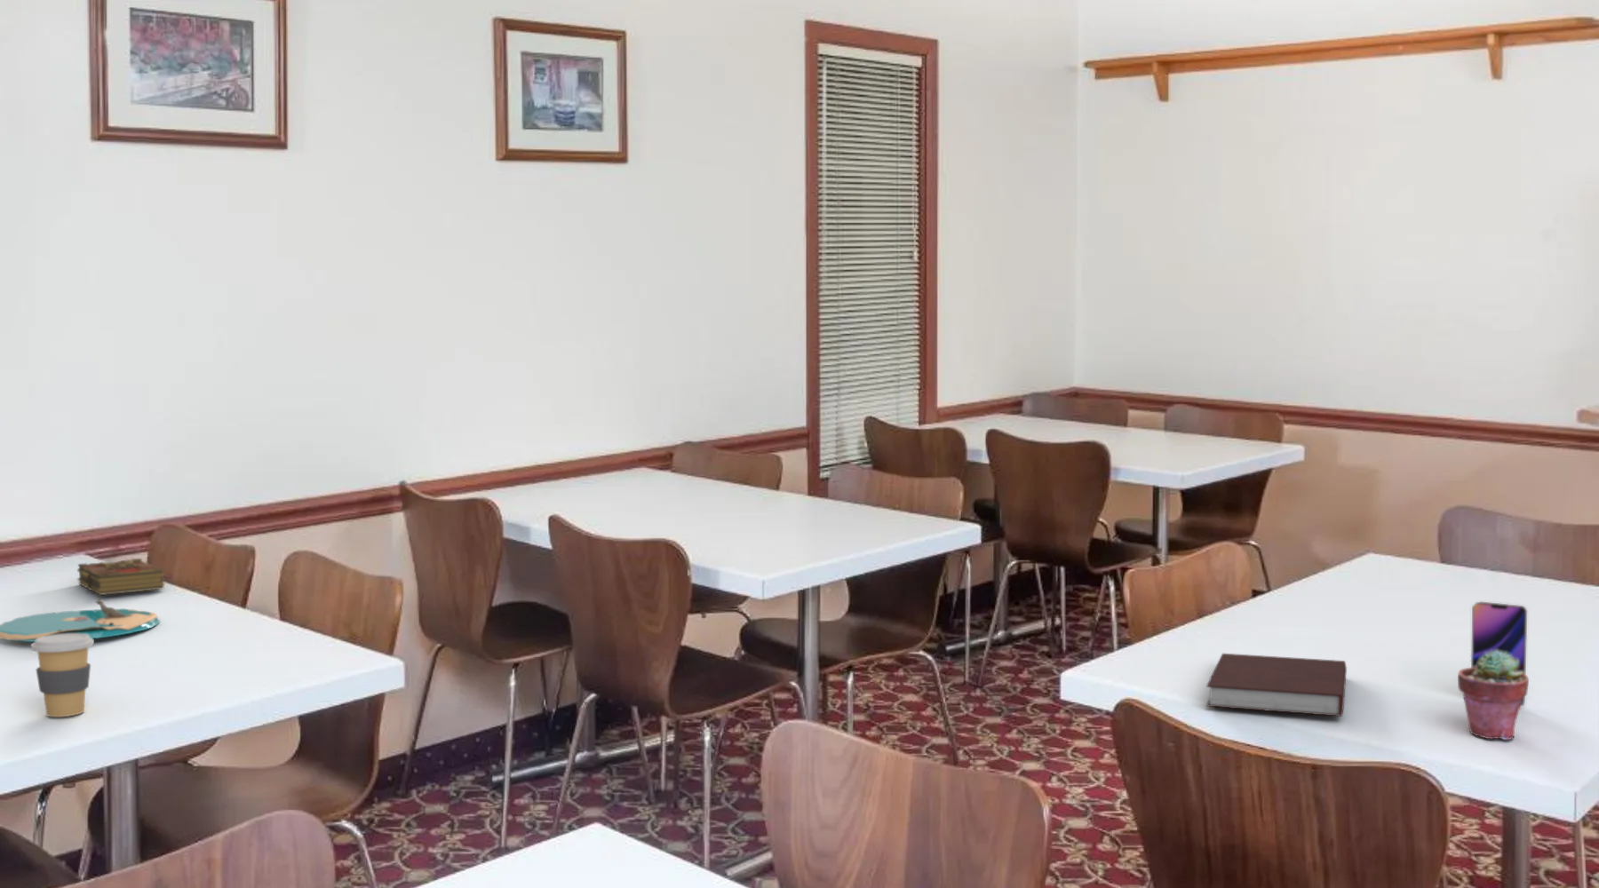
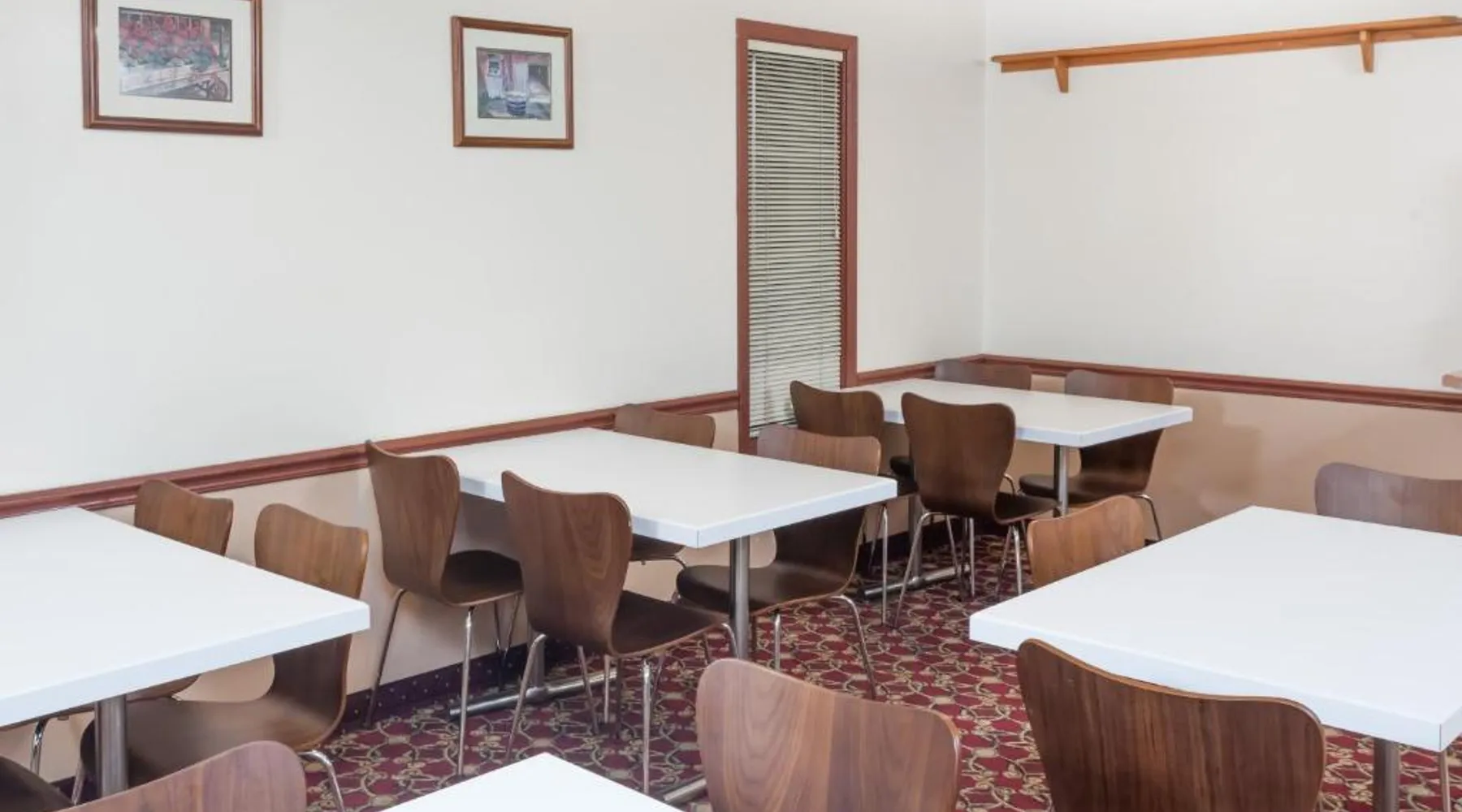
- plate [0,598,161,643]
- notebook [1205,653,1347,717]
- coffee cup [31,633,95,717]
- potted succulent [1457,650,1530,740]
- smartphone [1470,601,1528,708]
- book [77,558,165,596]
